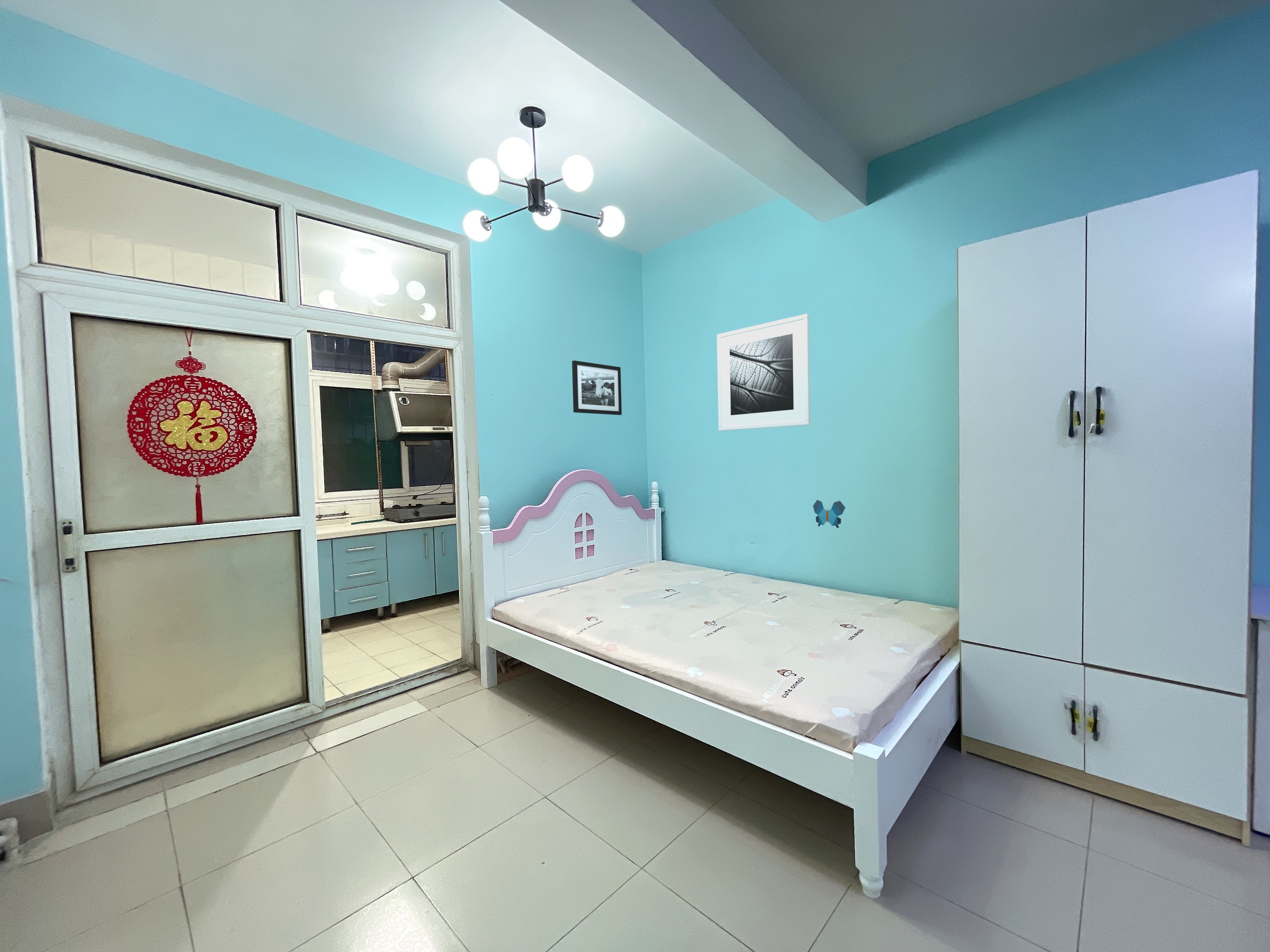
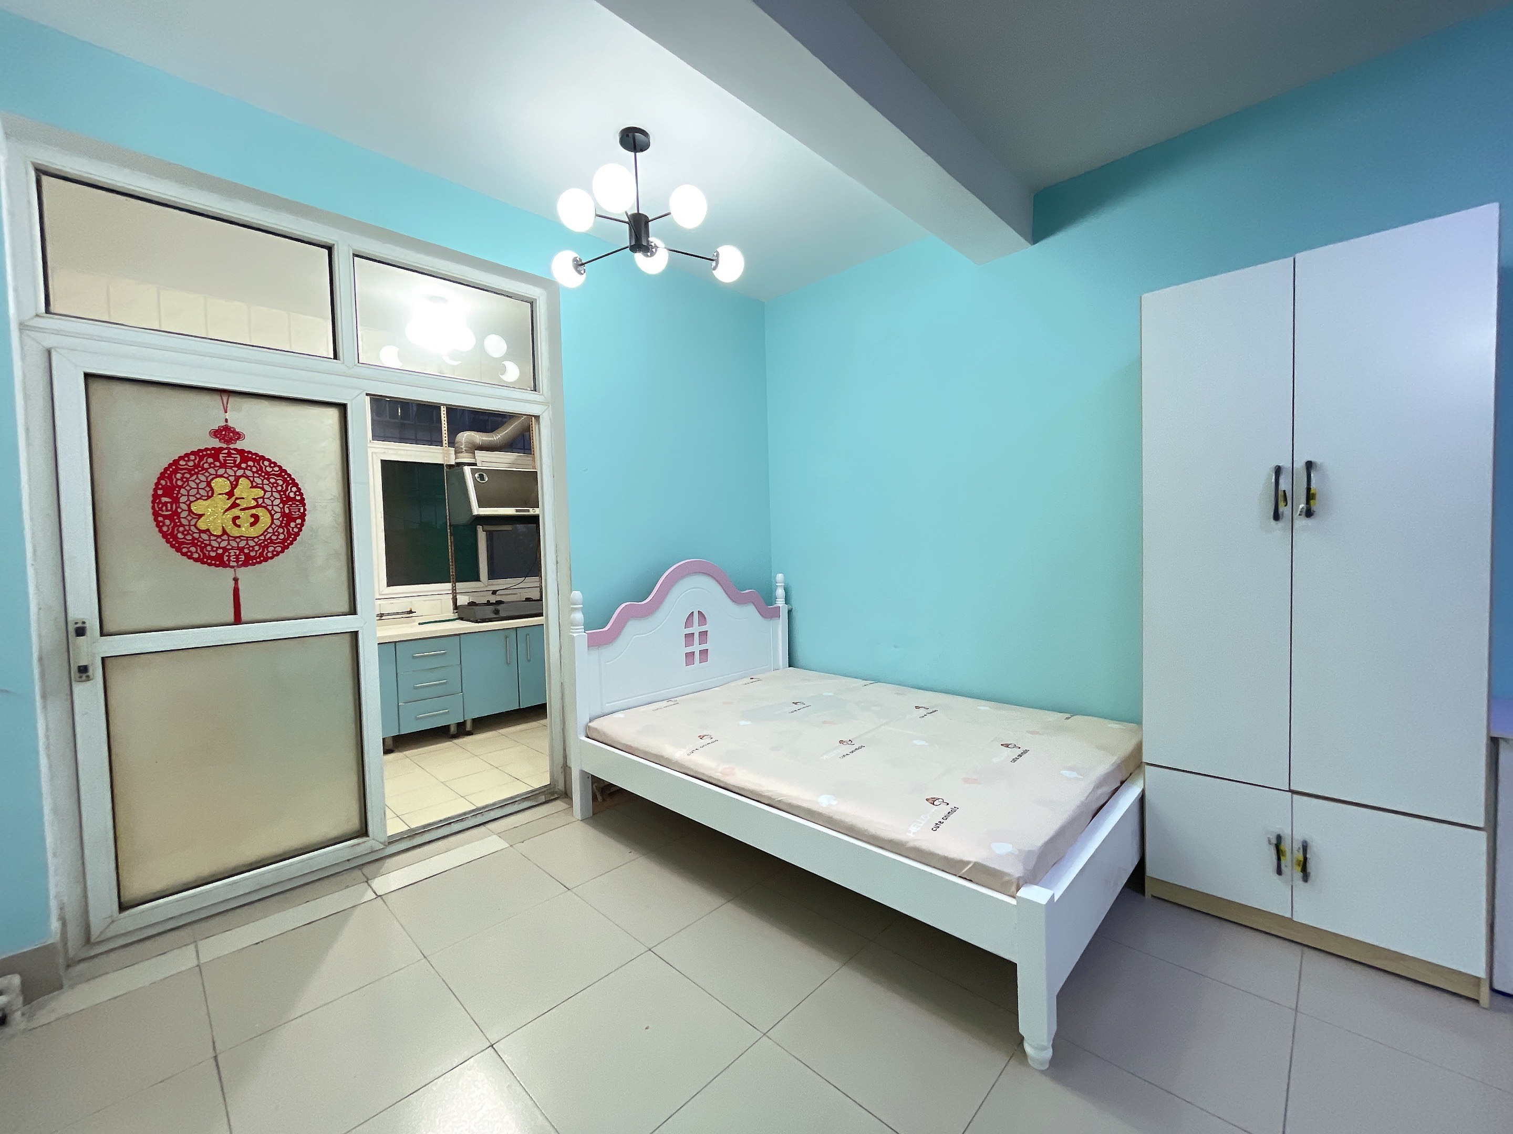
- decorative butterfly [812,499,846,528]
- picture frame [571,360,622,416]
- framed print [717,313,811,431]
